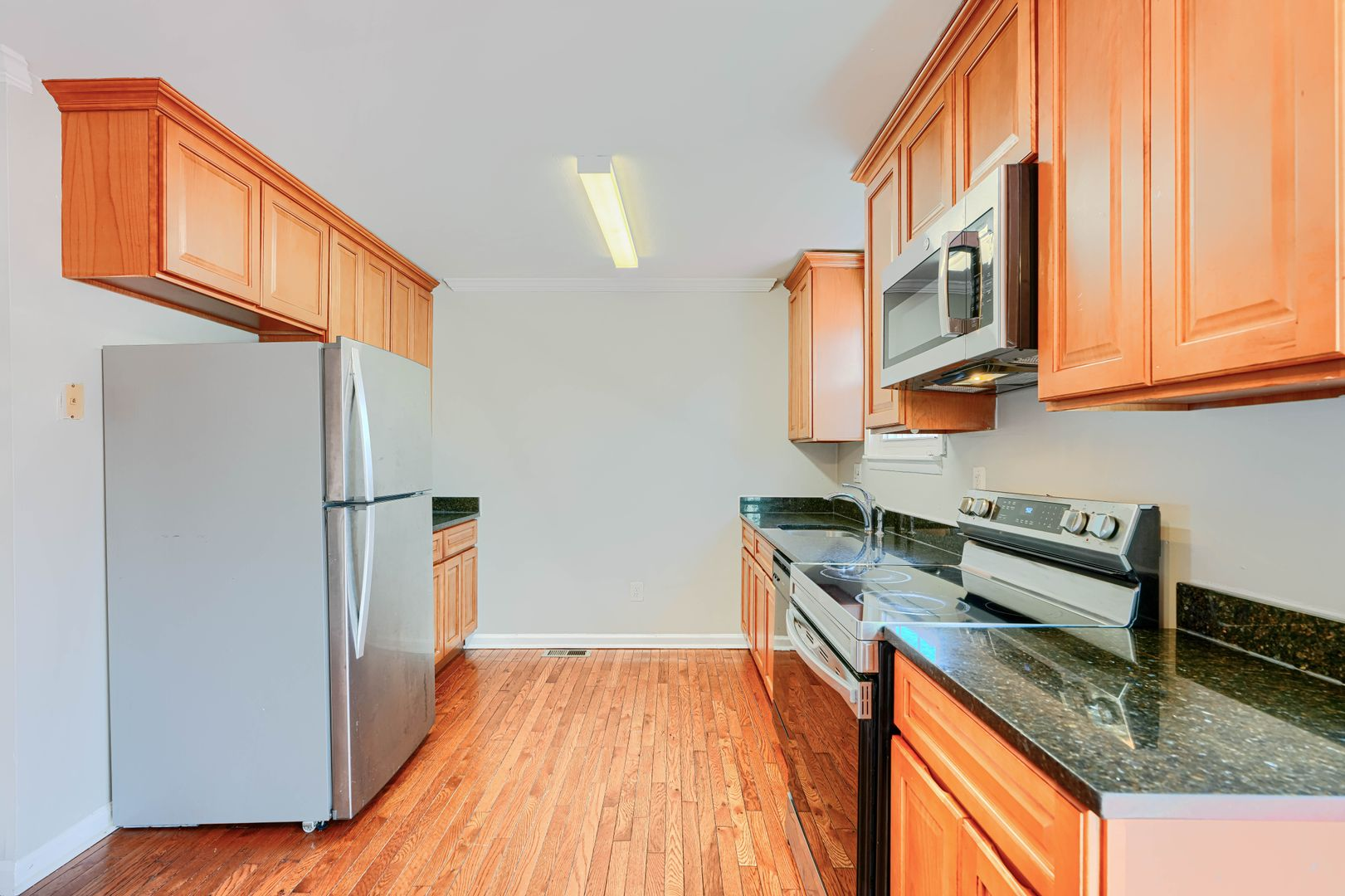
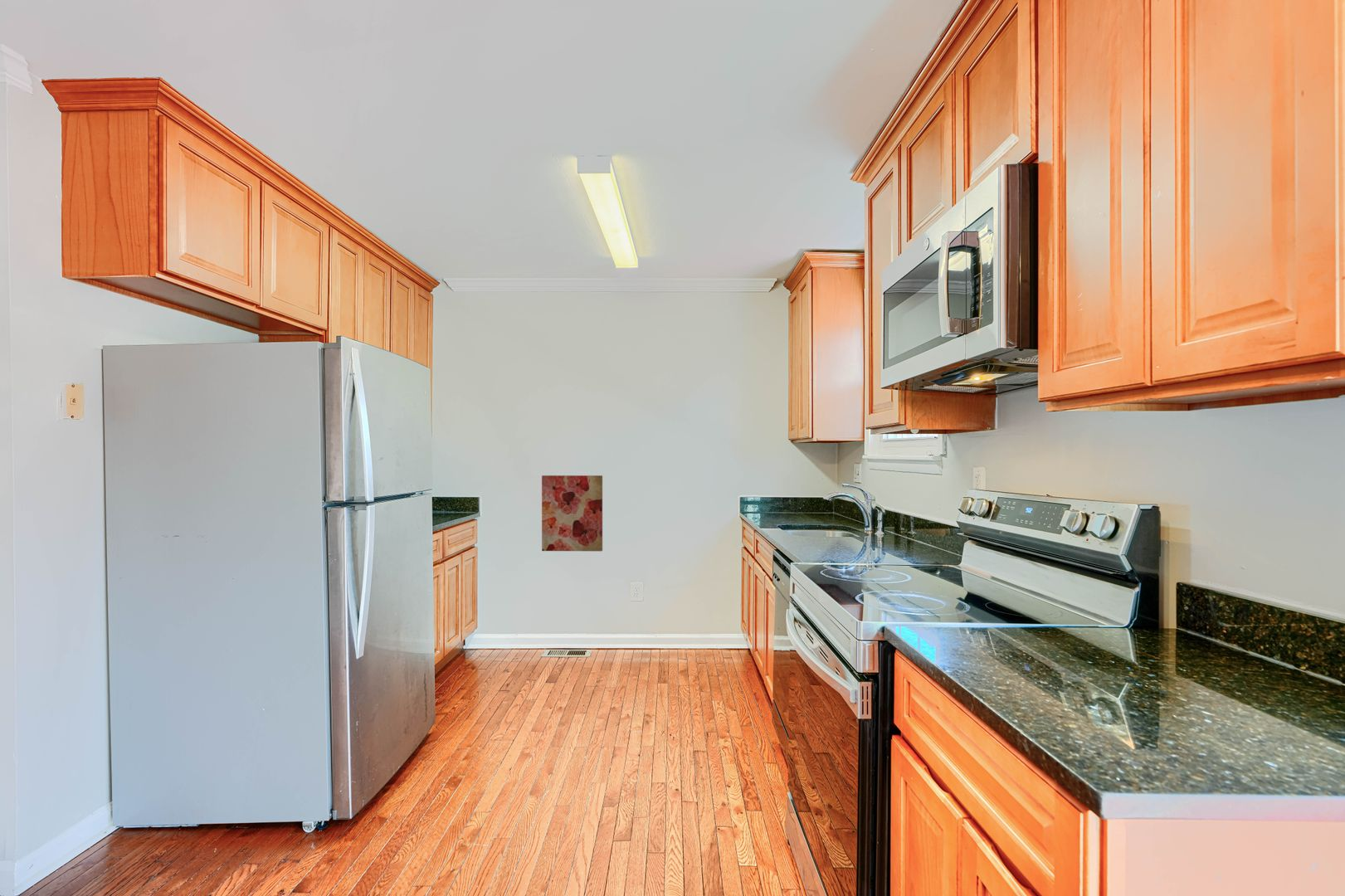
+ wall art [541,475,603,552]
